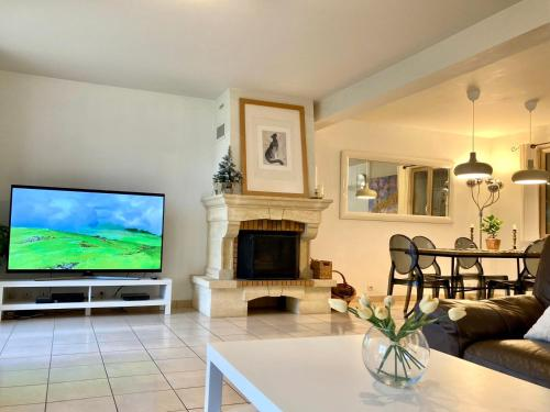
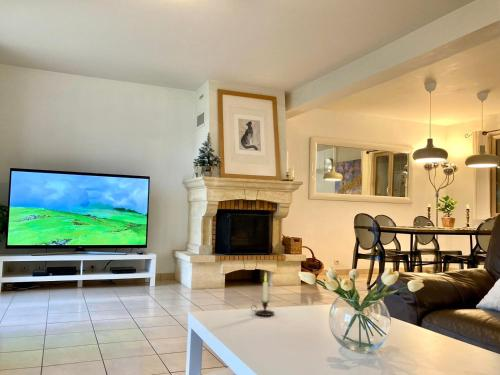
+ candle [250,271,276,317]
